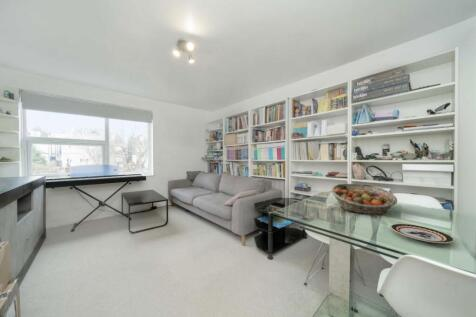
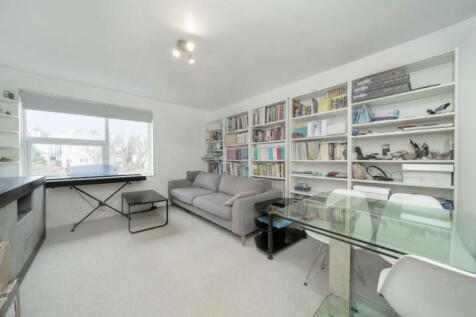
- plate [390,223,455,244]
- fruit basket [331,183,398,215]
